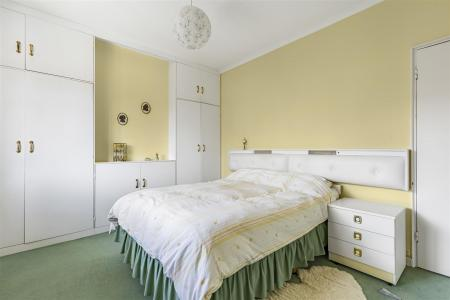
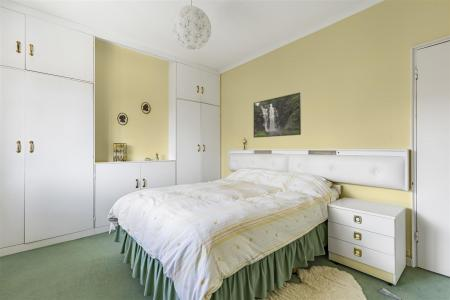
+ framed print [253,91,302,139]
